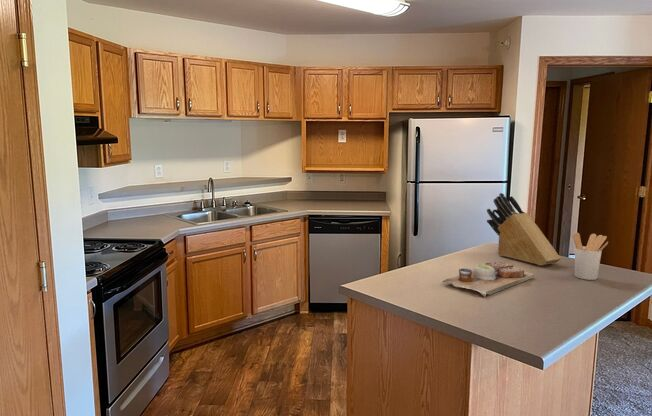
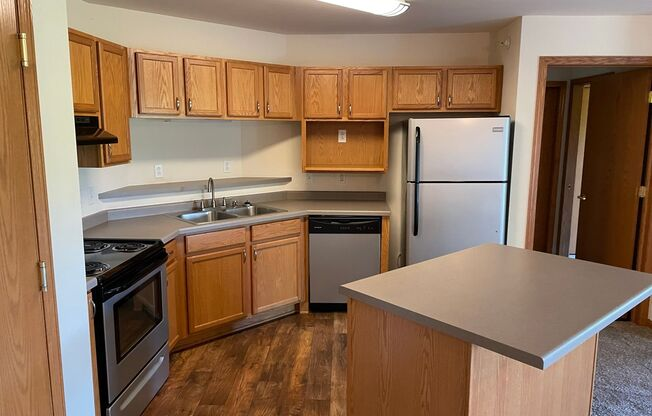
- knife block [486,192,562,267]
- cutting board [442,261,535,298]
- utensil holder [572,232,609,281]
